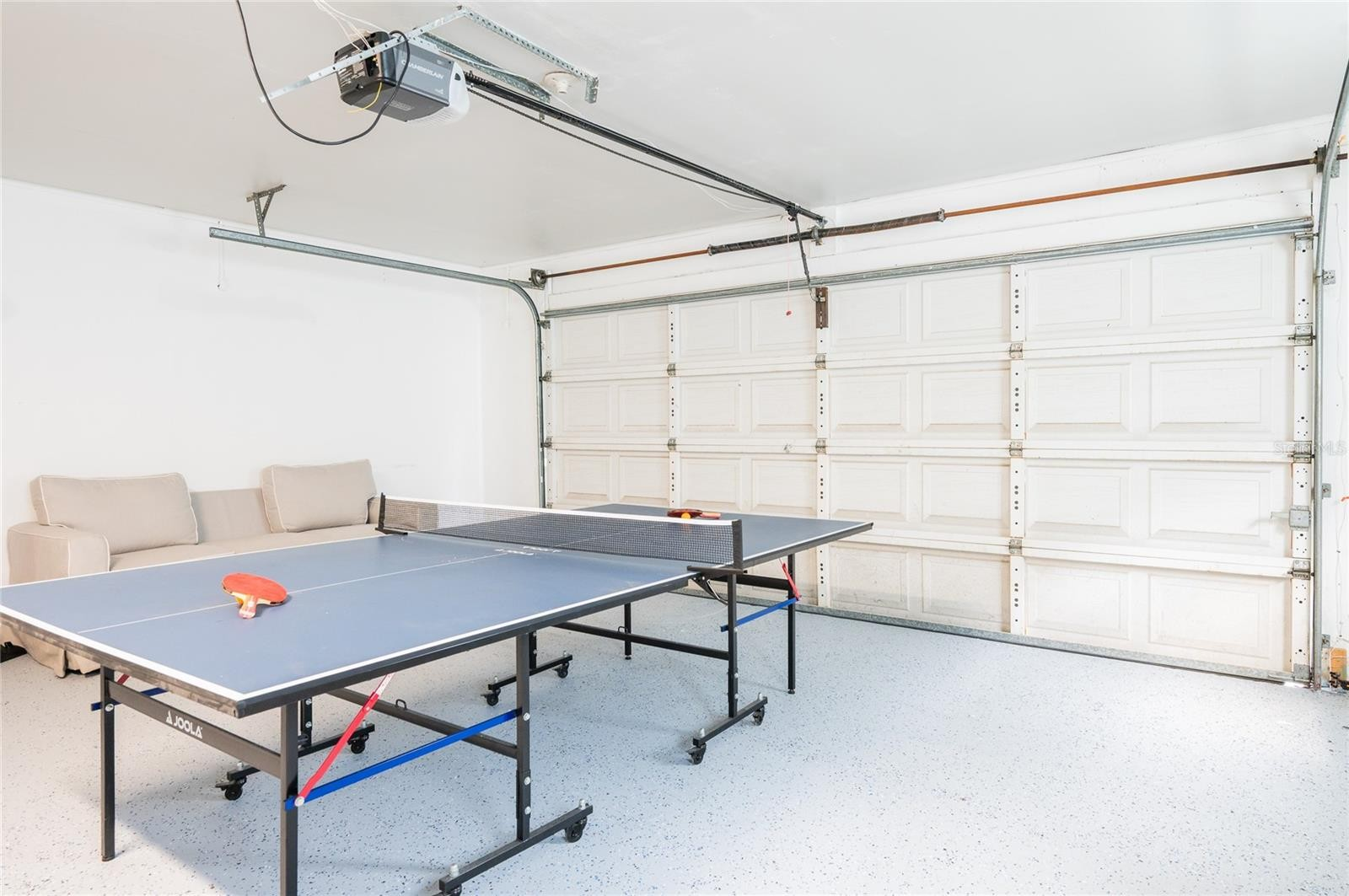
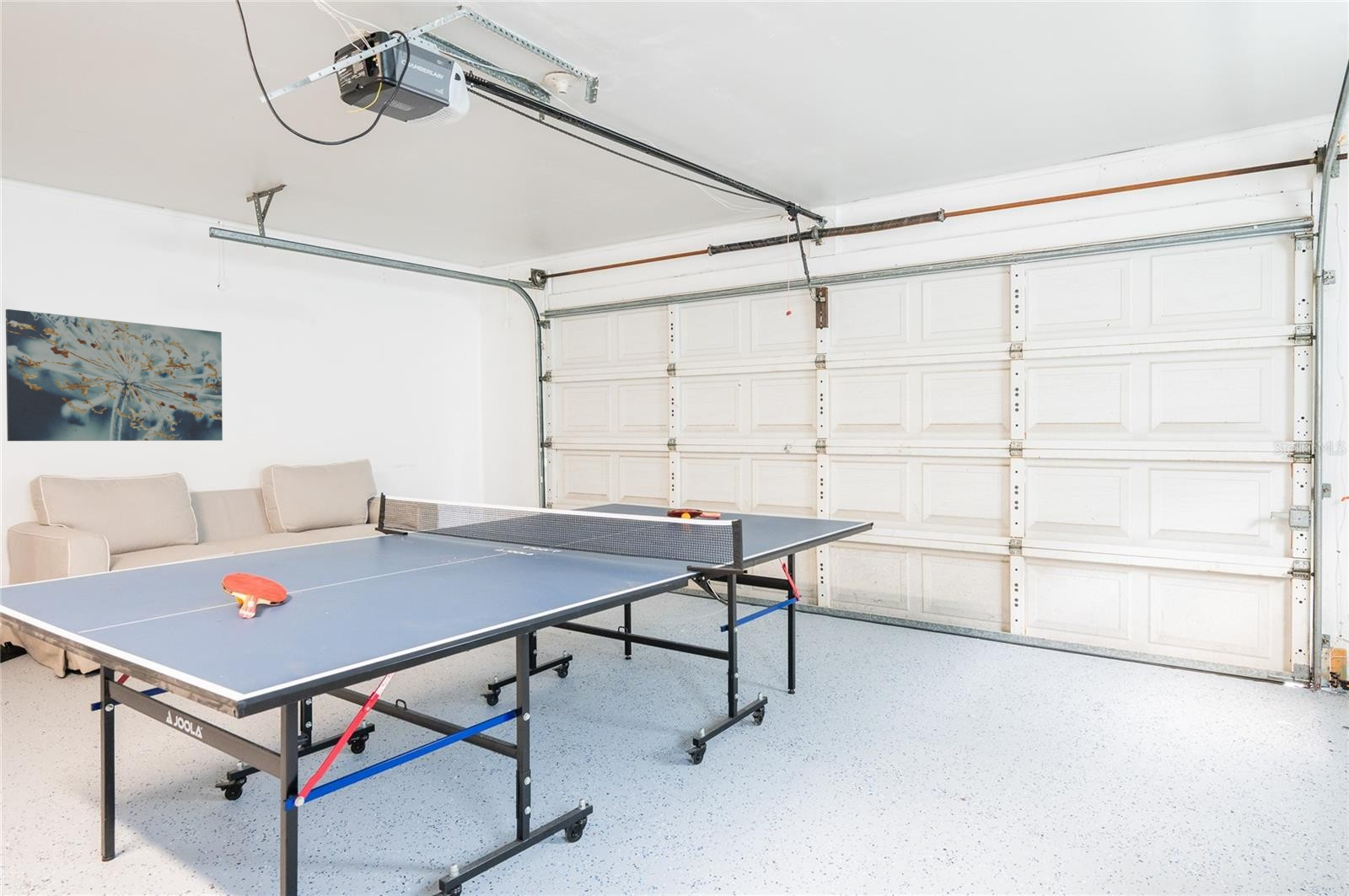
+ wall art [5,309,223,442]
